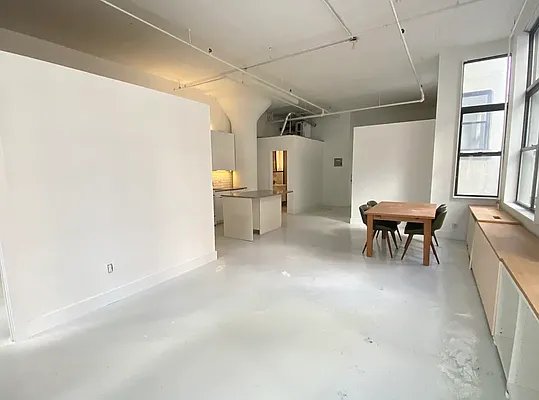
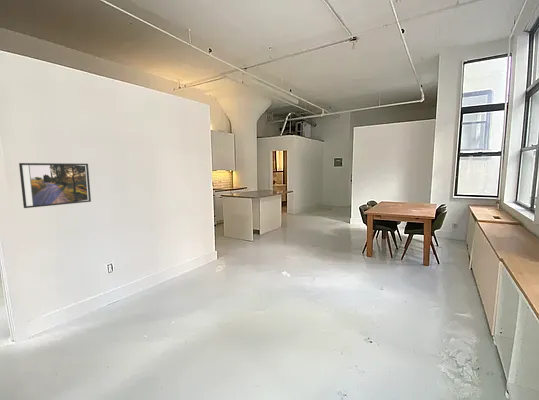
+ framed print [18,162,92,209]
